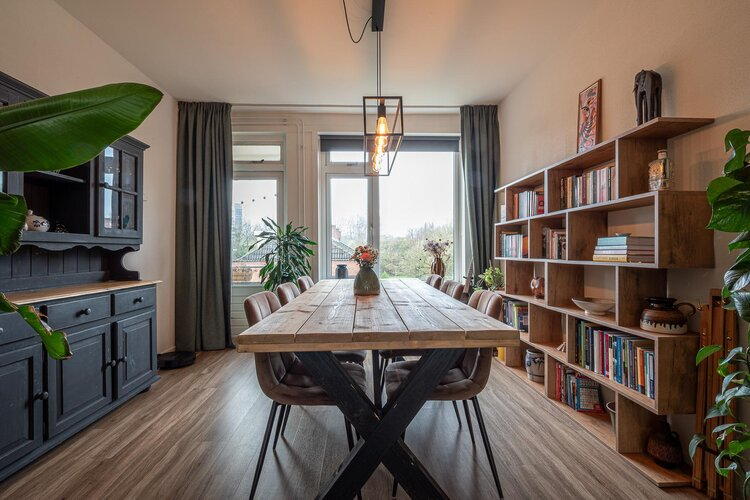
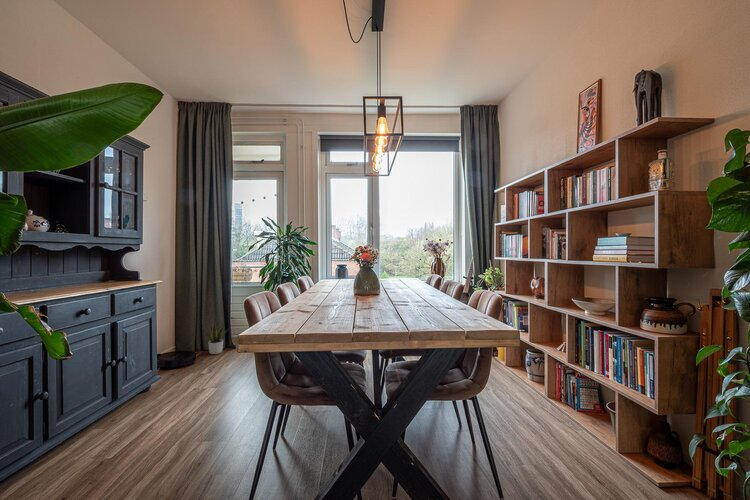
+ potted plant [204,323,228,355]
